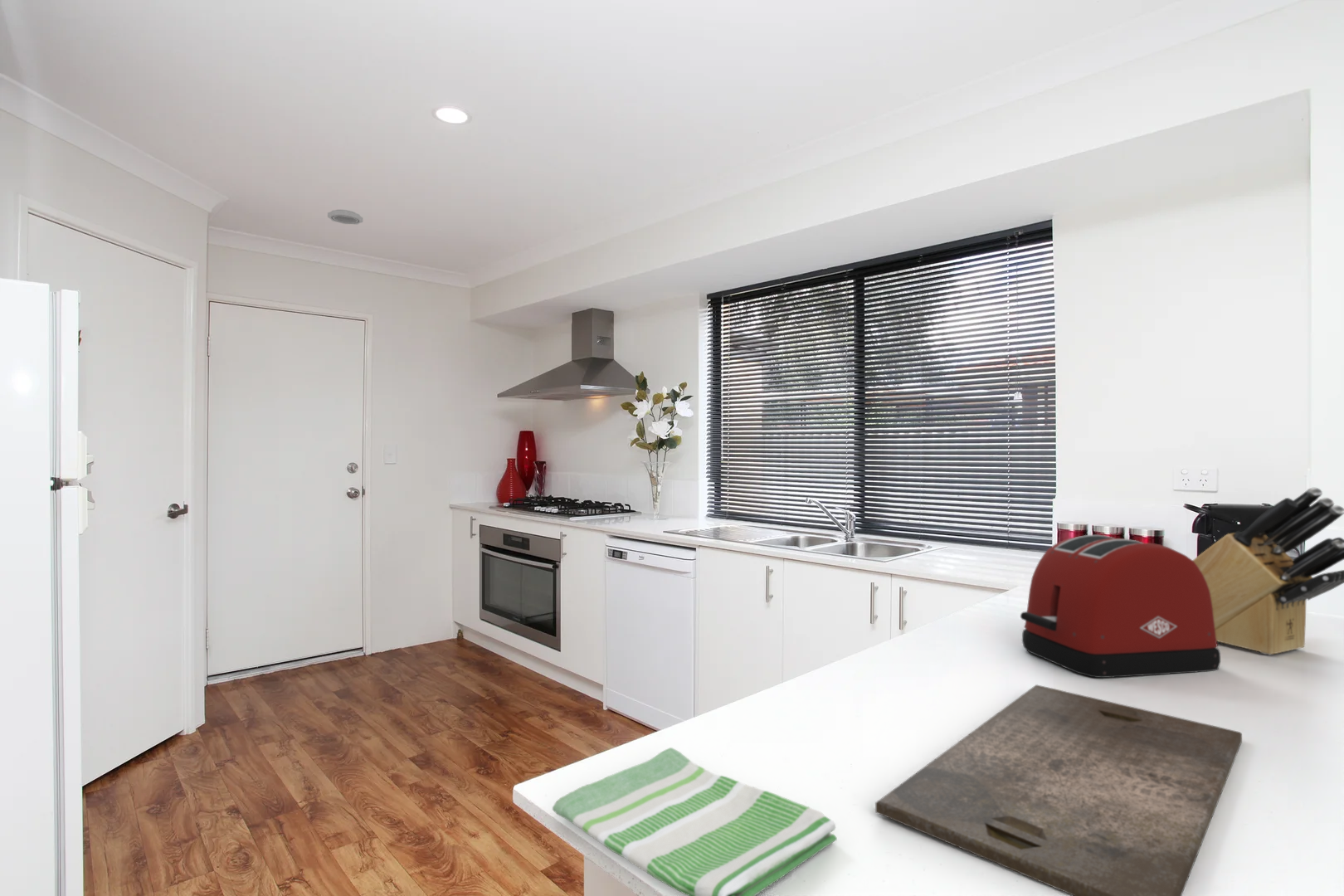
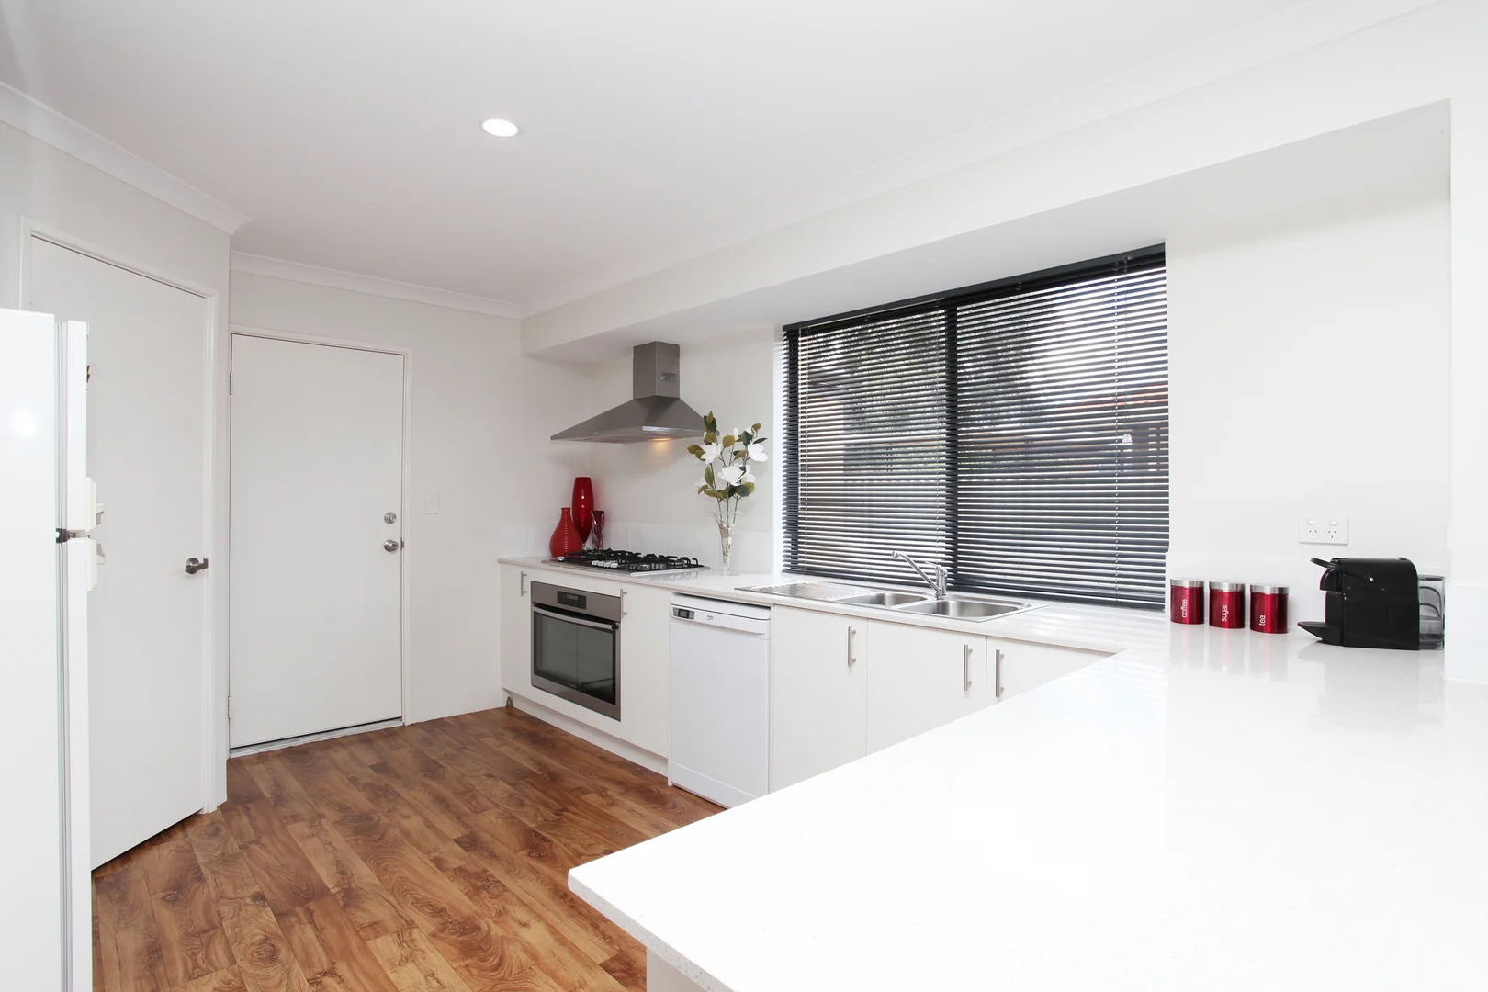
- smoke detector [327,209,363,226]
- dish towel [552,747,838,896]
- cutting board [874,684,1243,896]
- toaster [1020,534,1221,679]
- knife block [1192,486,1344,656]
